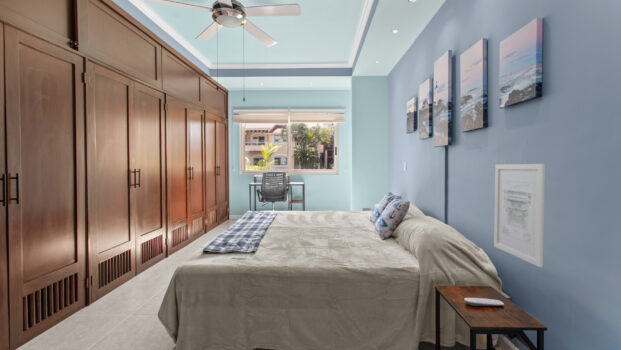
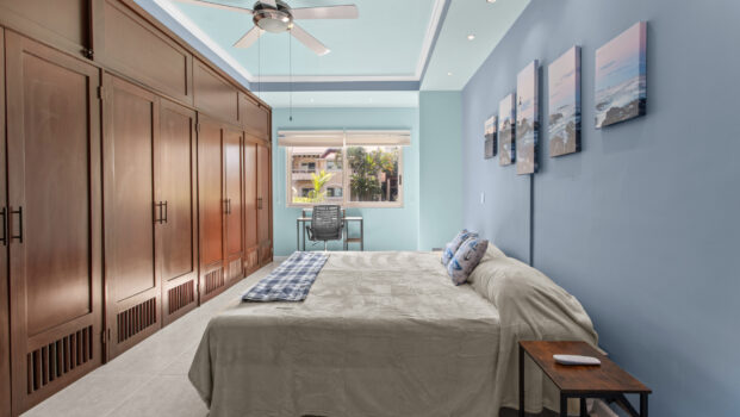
- wall art [493,163,546,268]
